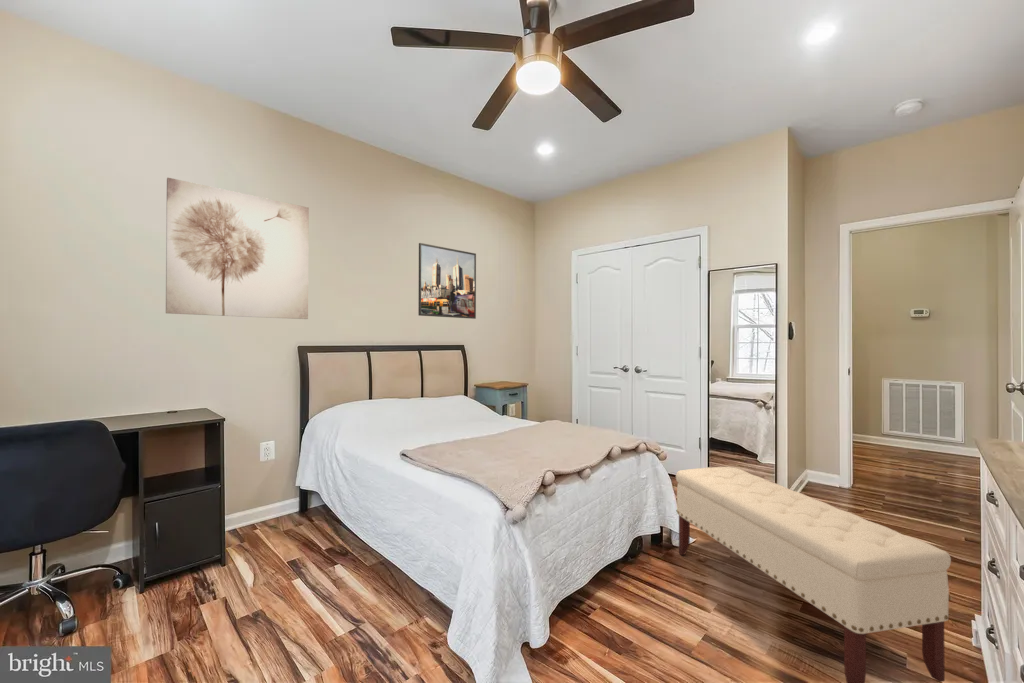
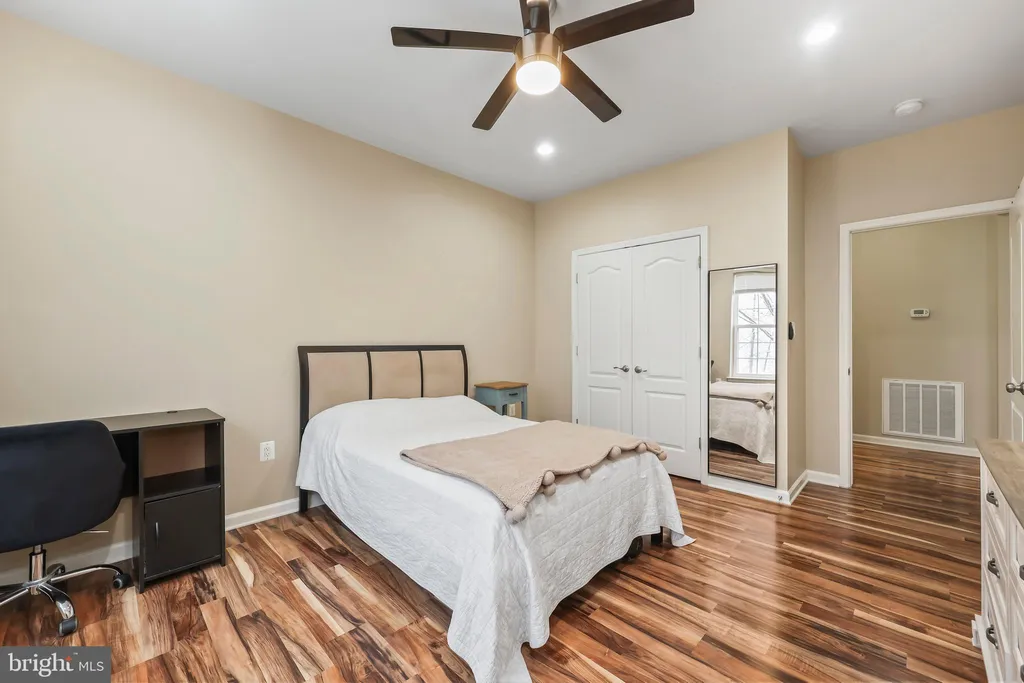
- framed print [417,242,477,320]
- bench [675,466,952,683]
- wall art [165,176,310,320]
